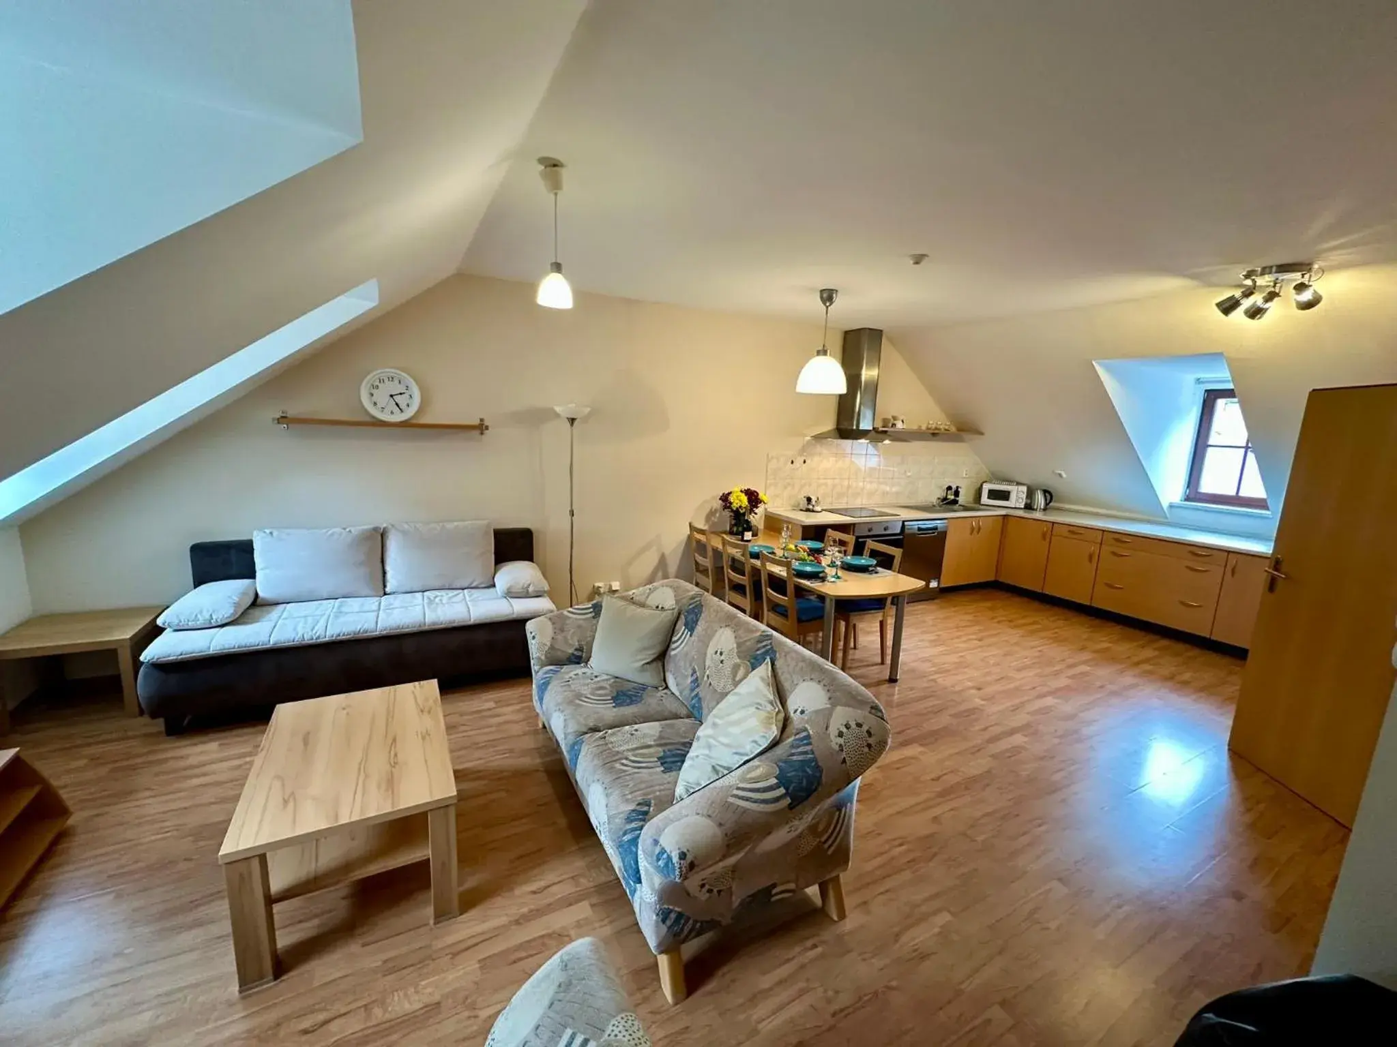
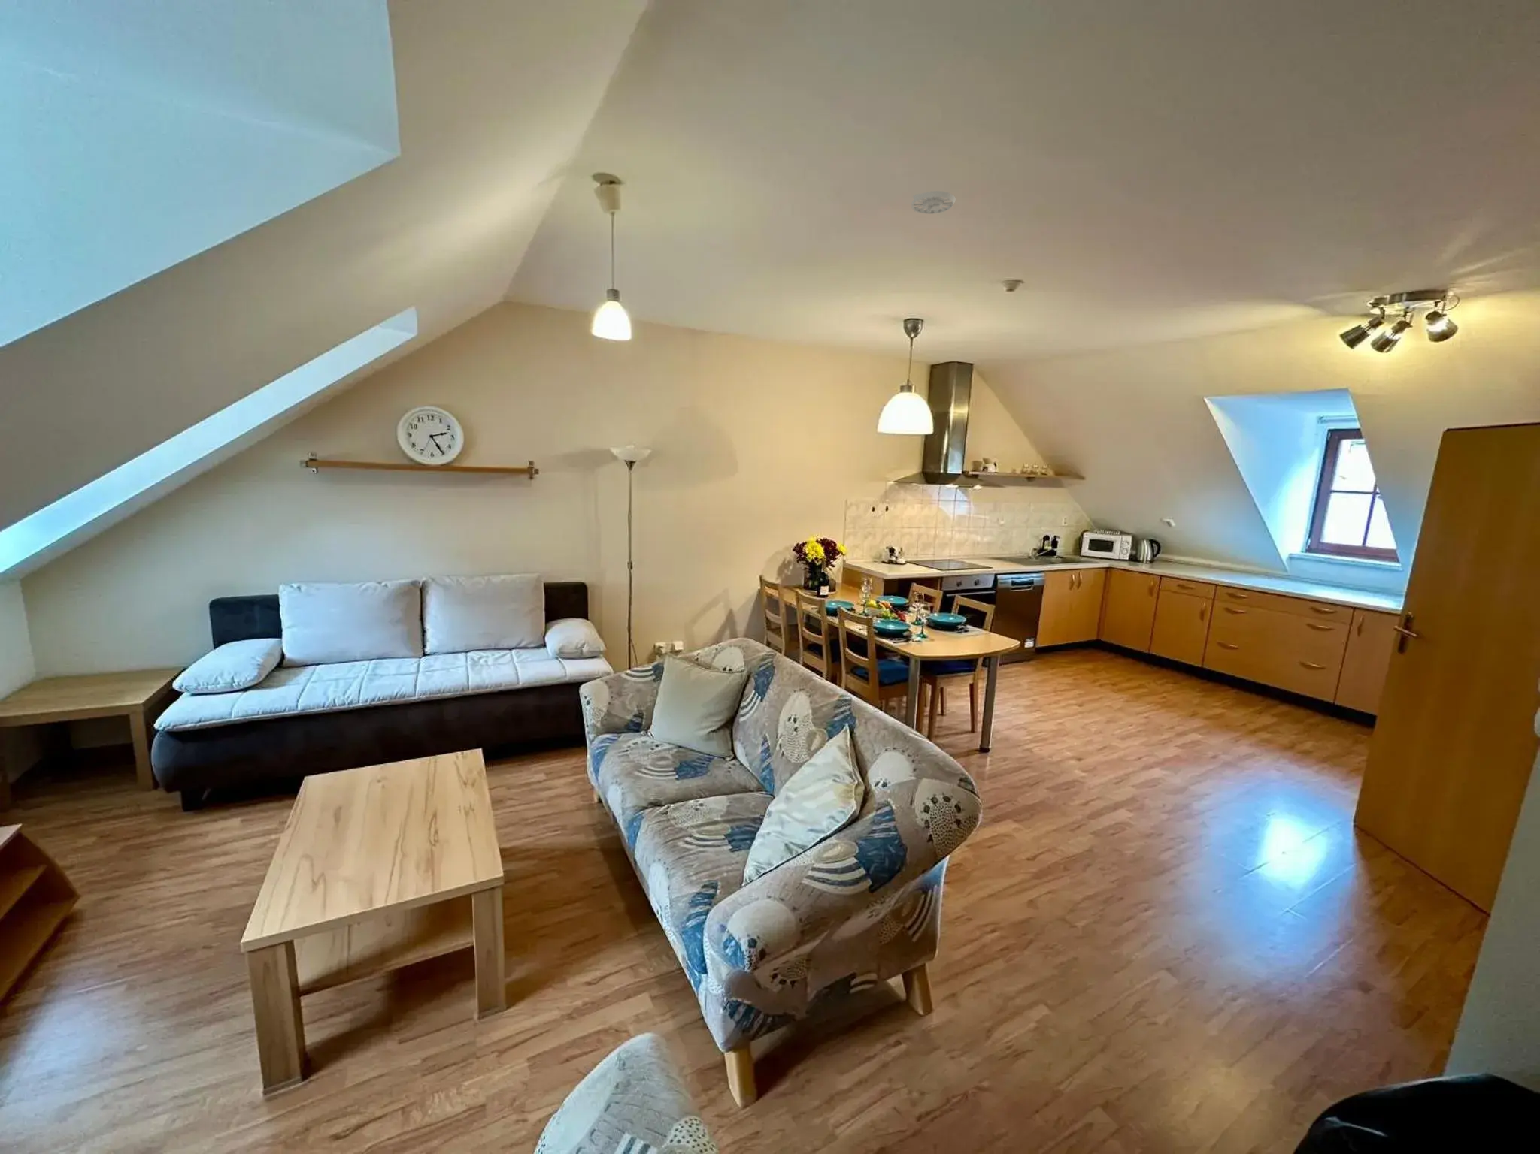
+ smoke detector [911,190,957,215]
